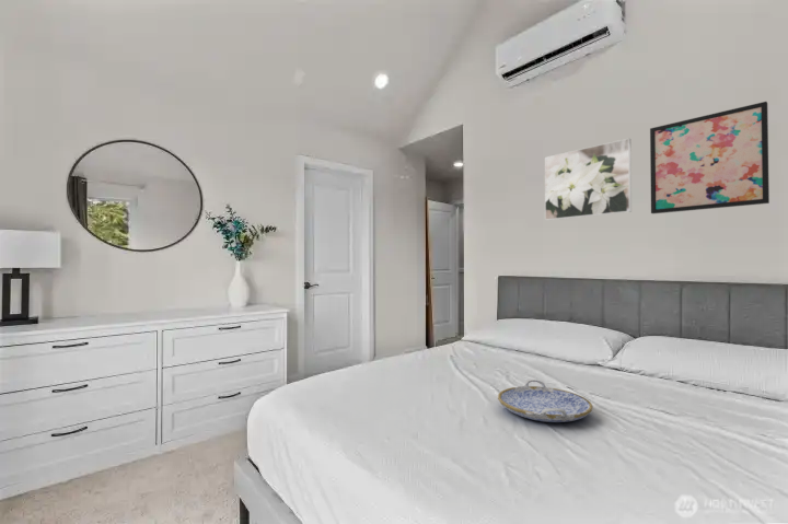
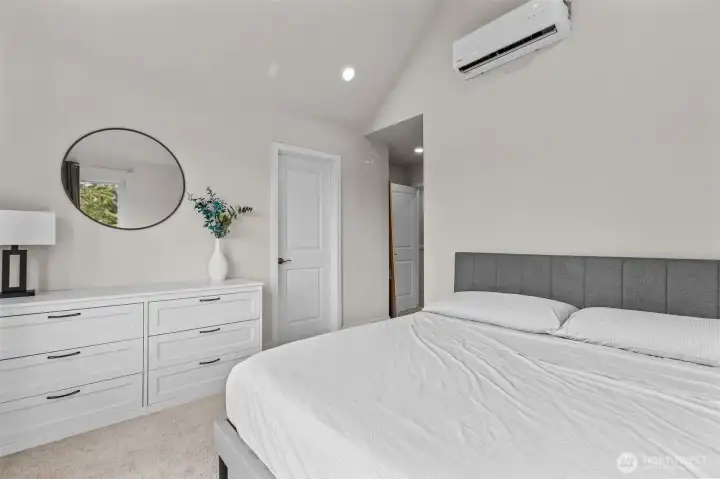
- wall art [649,101,770,214]
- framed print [544,137,633,221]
- serving tray [497,379,593,423]
